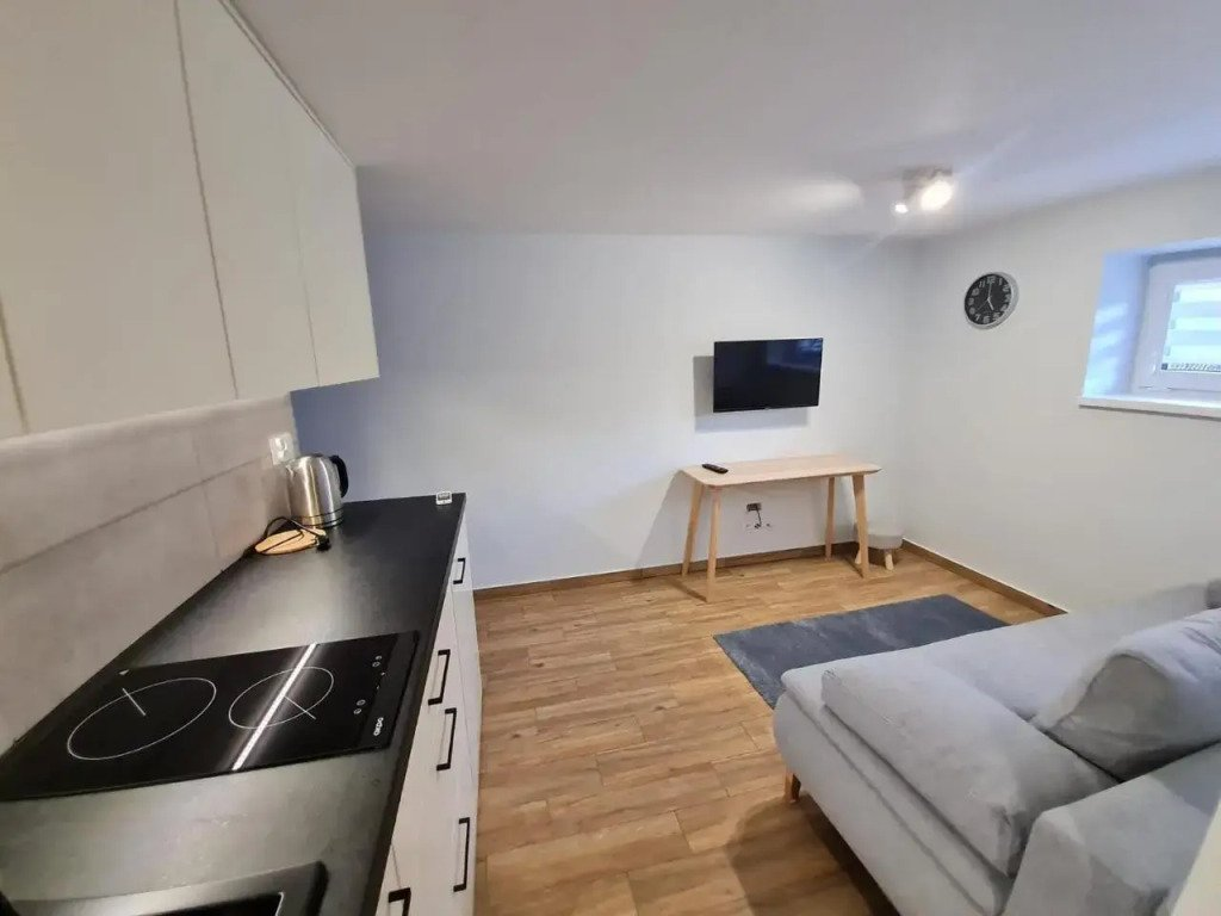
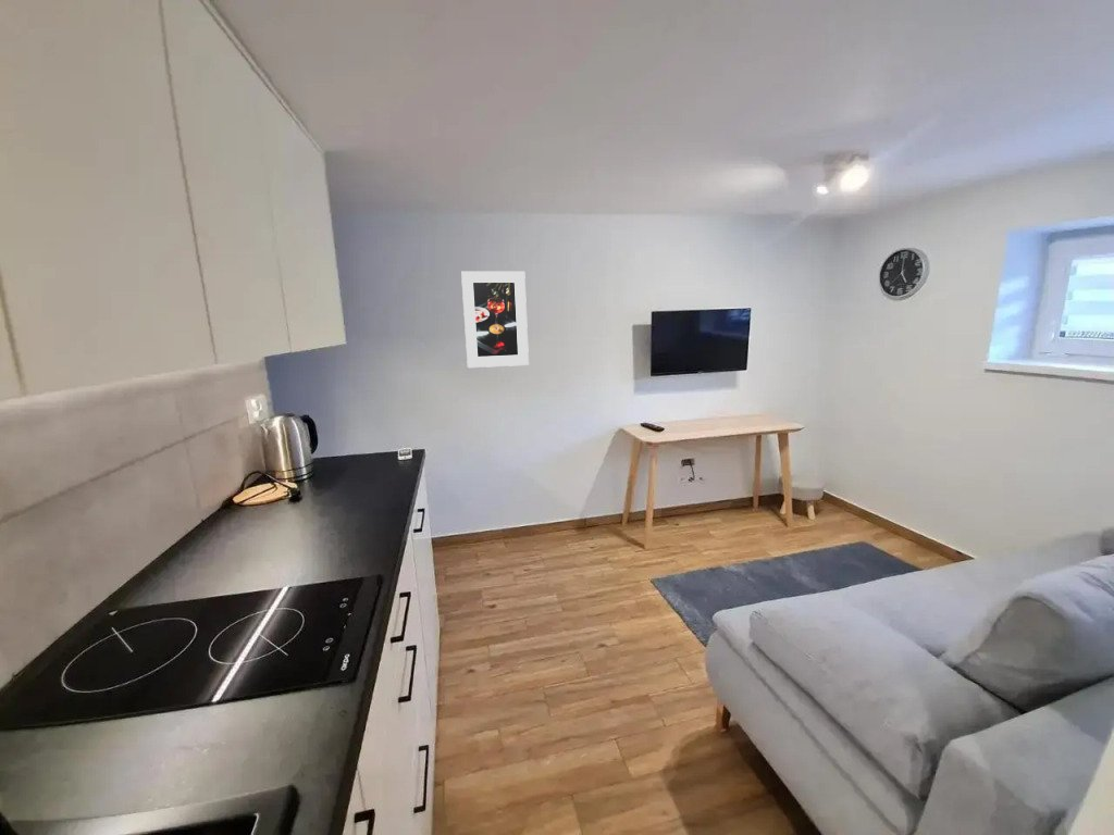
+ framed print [460,270,530,369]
